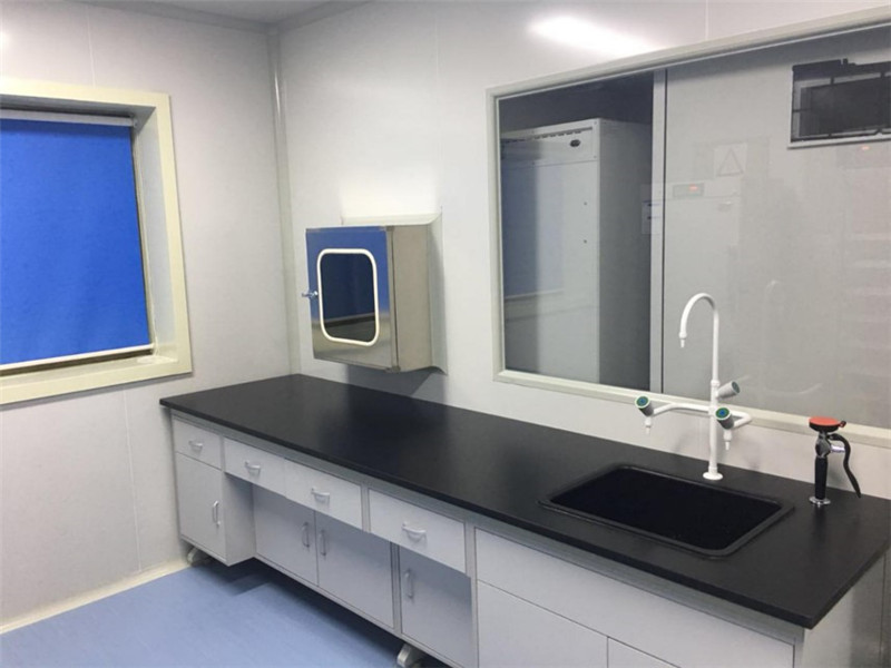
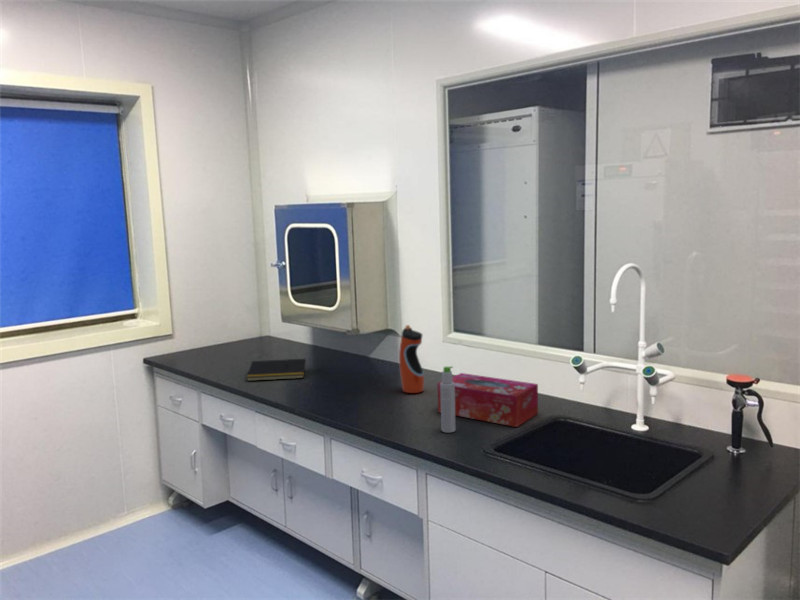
+ tissue box [437,372,539,428]
+ bottle [440,365,457,434]
+ notepad [246,358,307,382]
+ water bottle [398,324,425,394]
